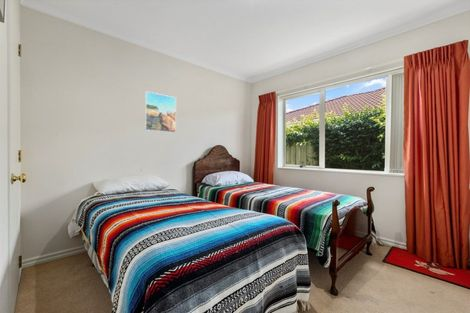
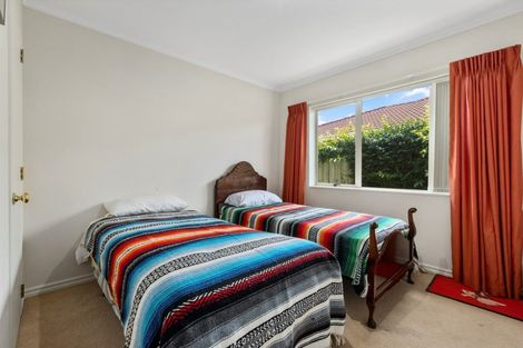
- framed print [144,90,177,134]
